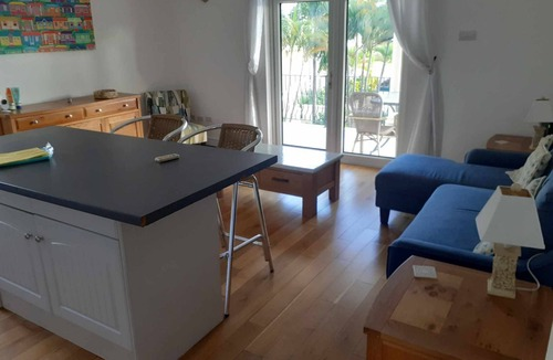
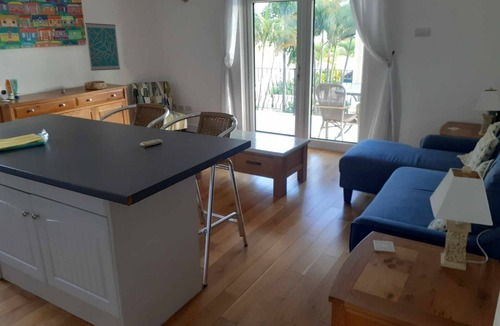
+ wall art [84,22,121,72]
